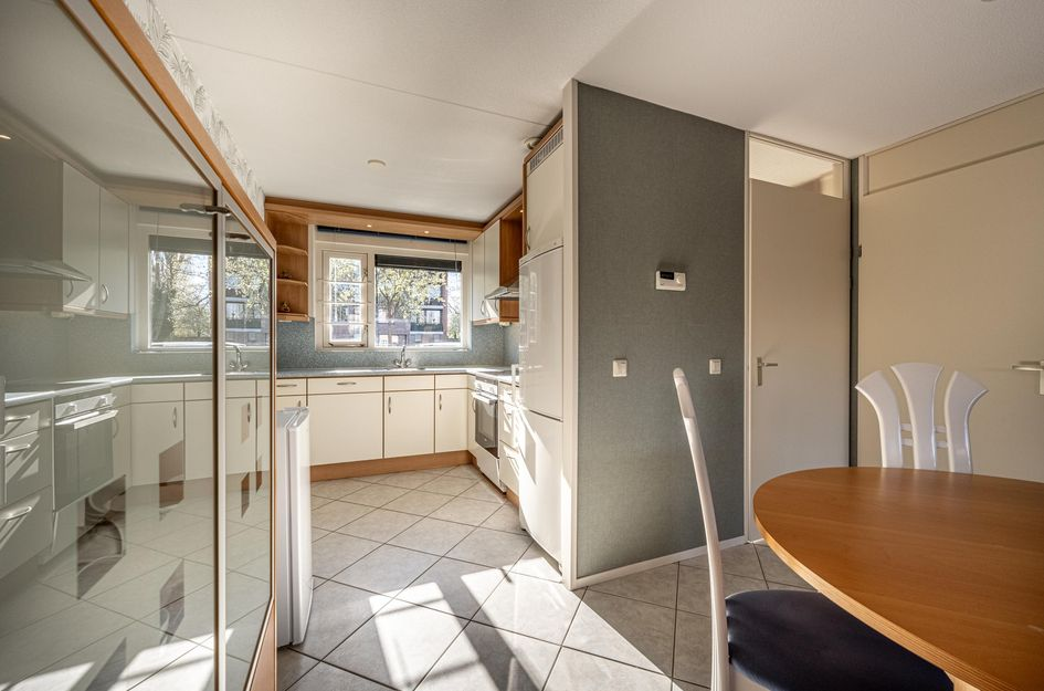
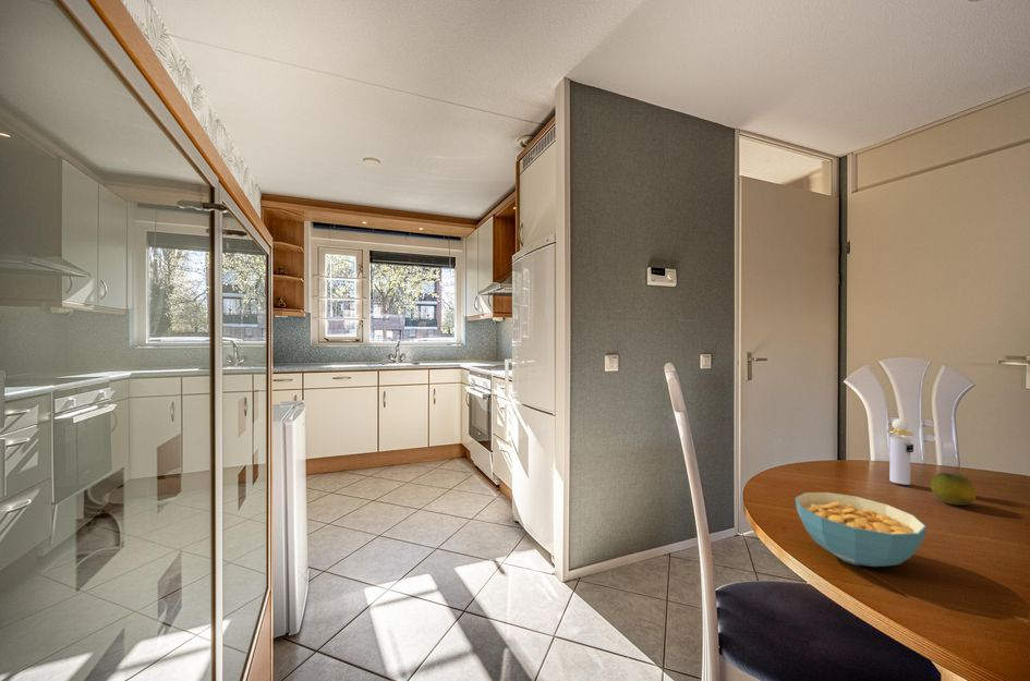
+ fruit [930,472,978,506]
+ cereal bowl [795,491,928,568]
+ perfume bottle [886,417,914,486]
